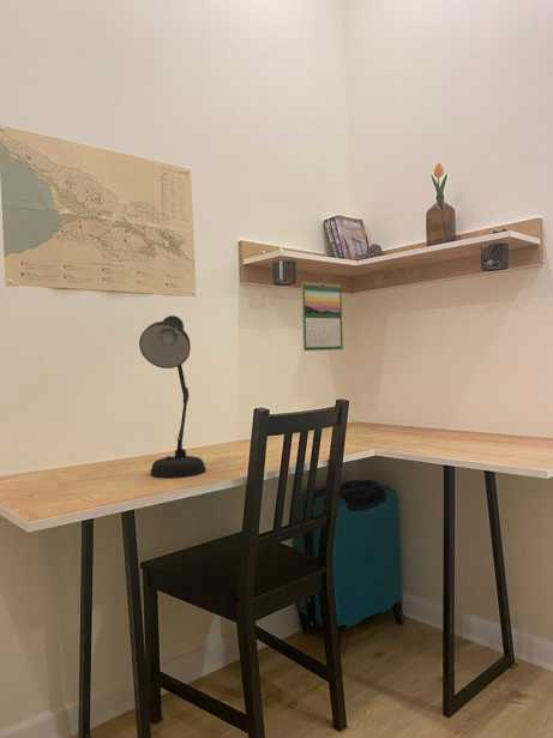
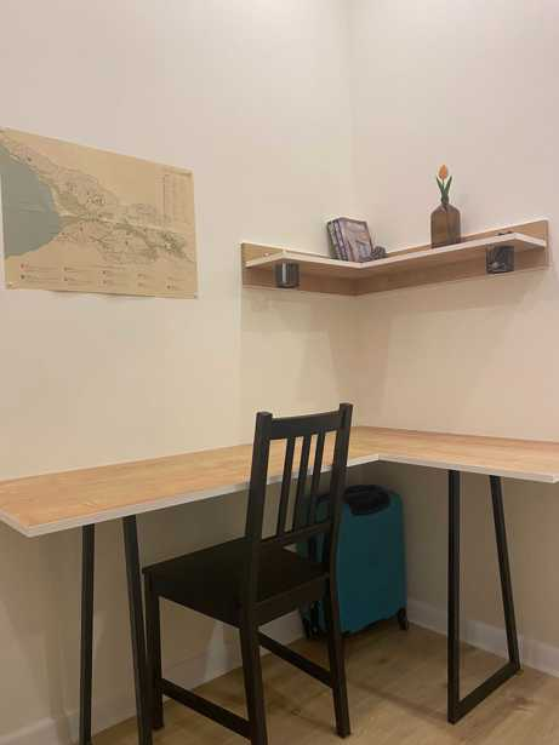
- desk lamp [138,314,206,479]
- calendar [300,281,344,352]
